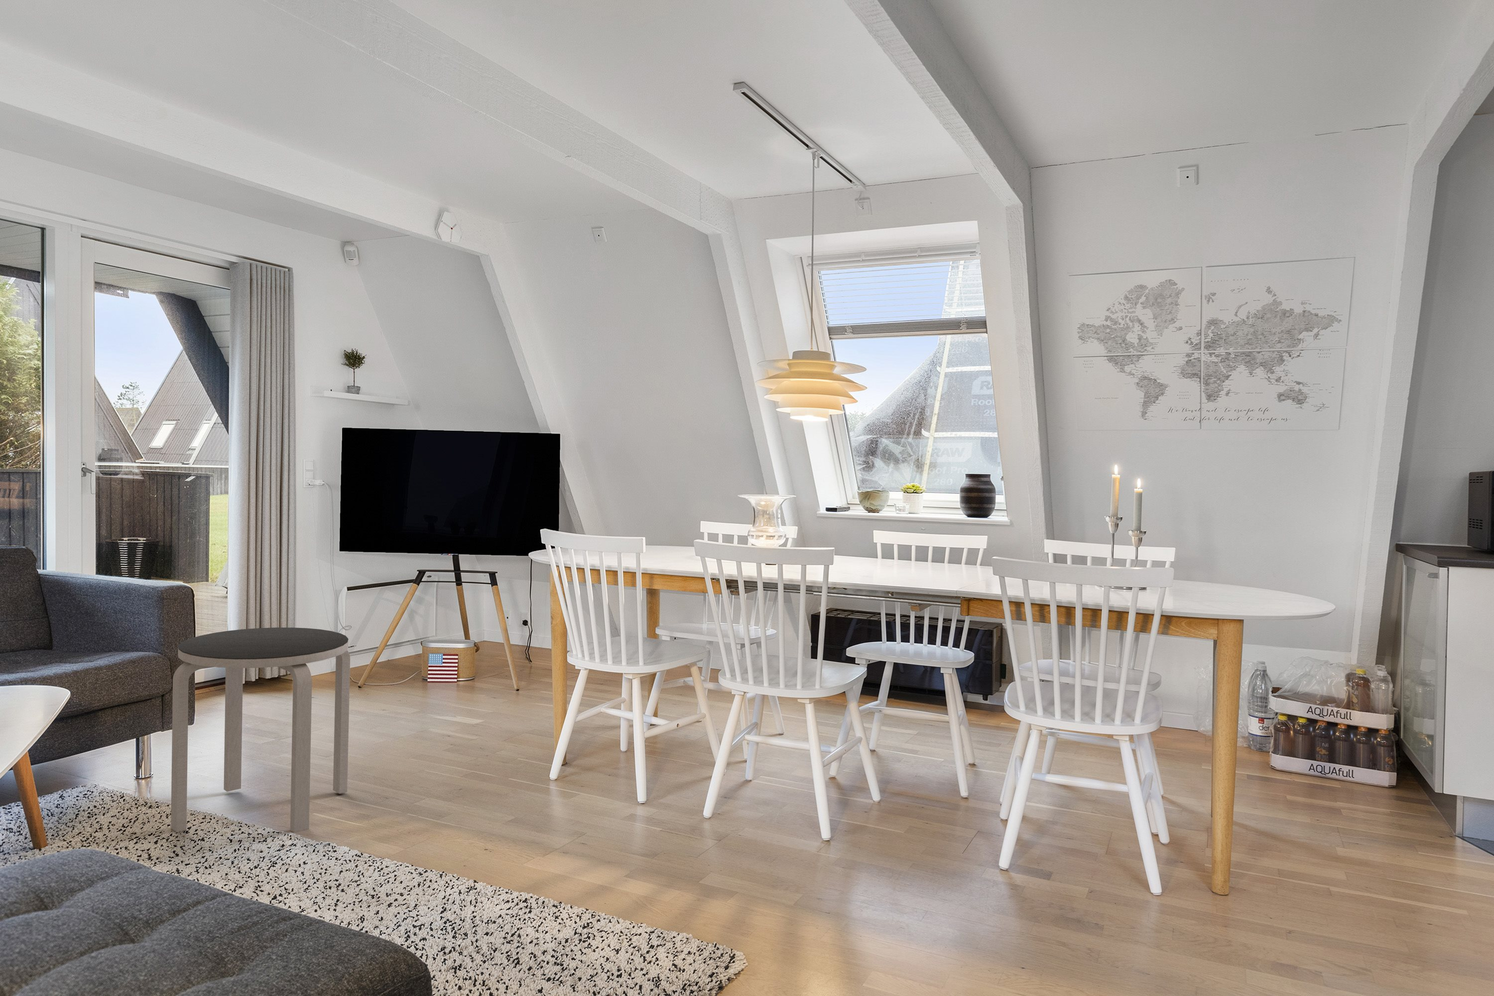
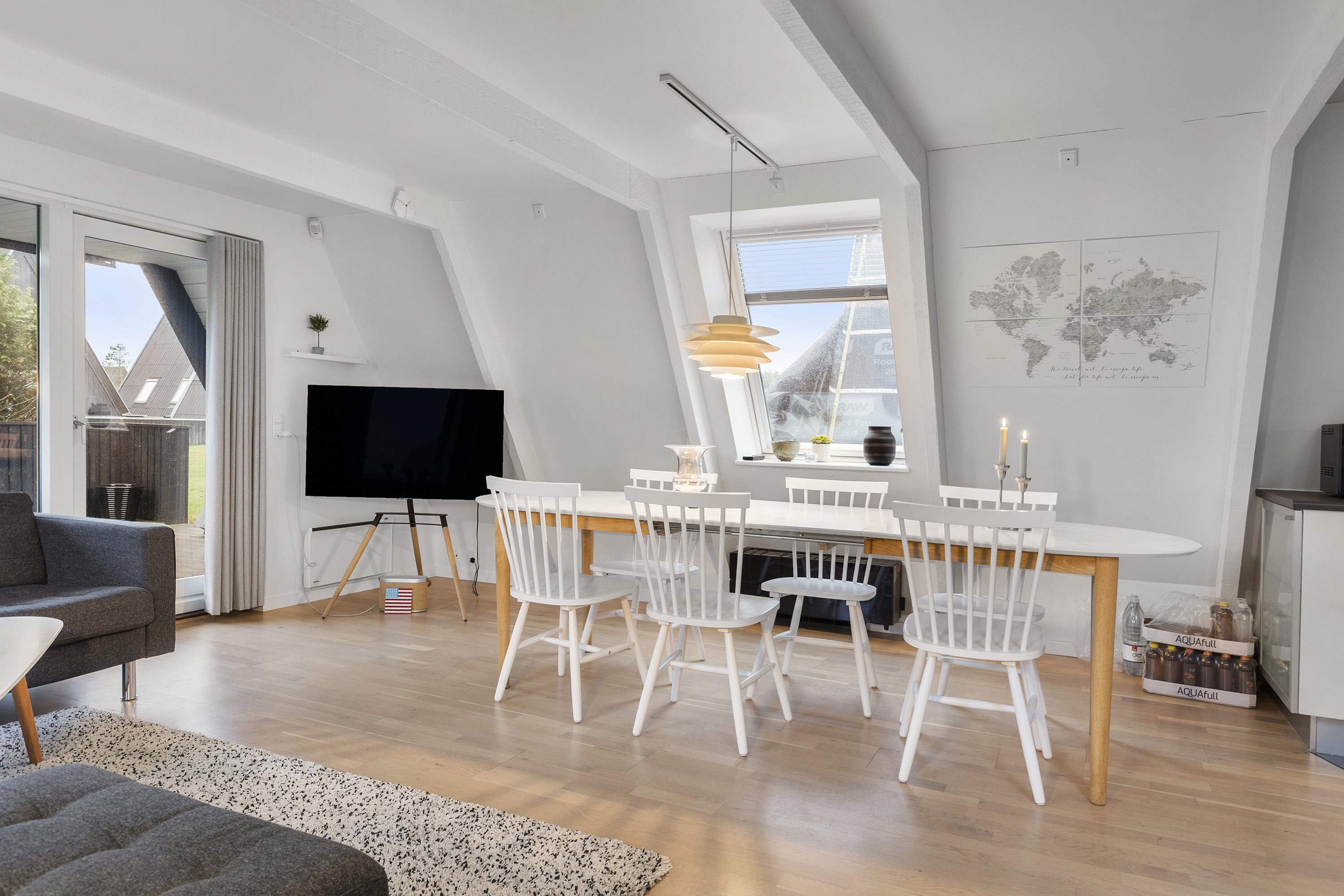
- side table [170,627,350,833]
